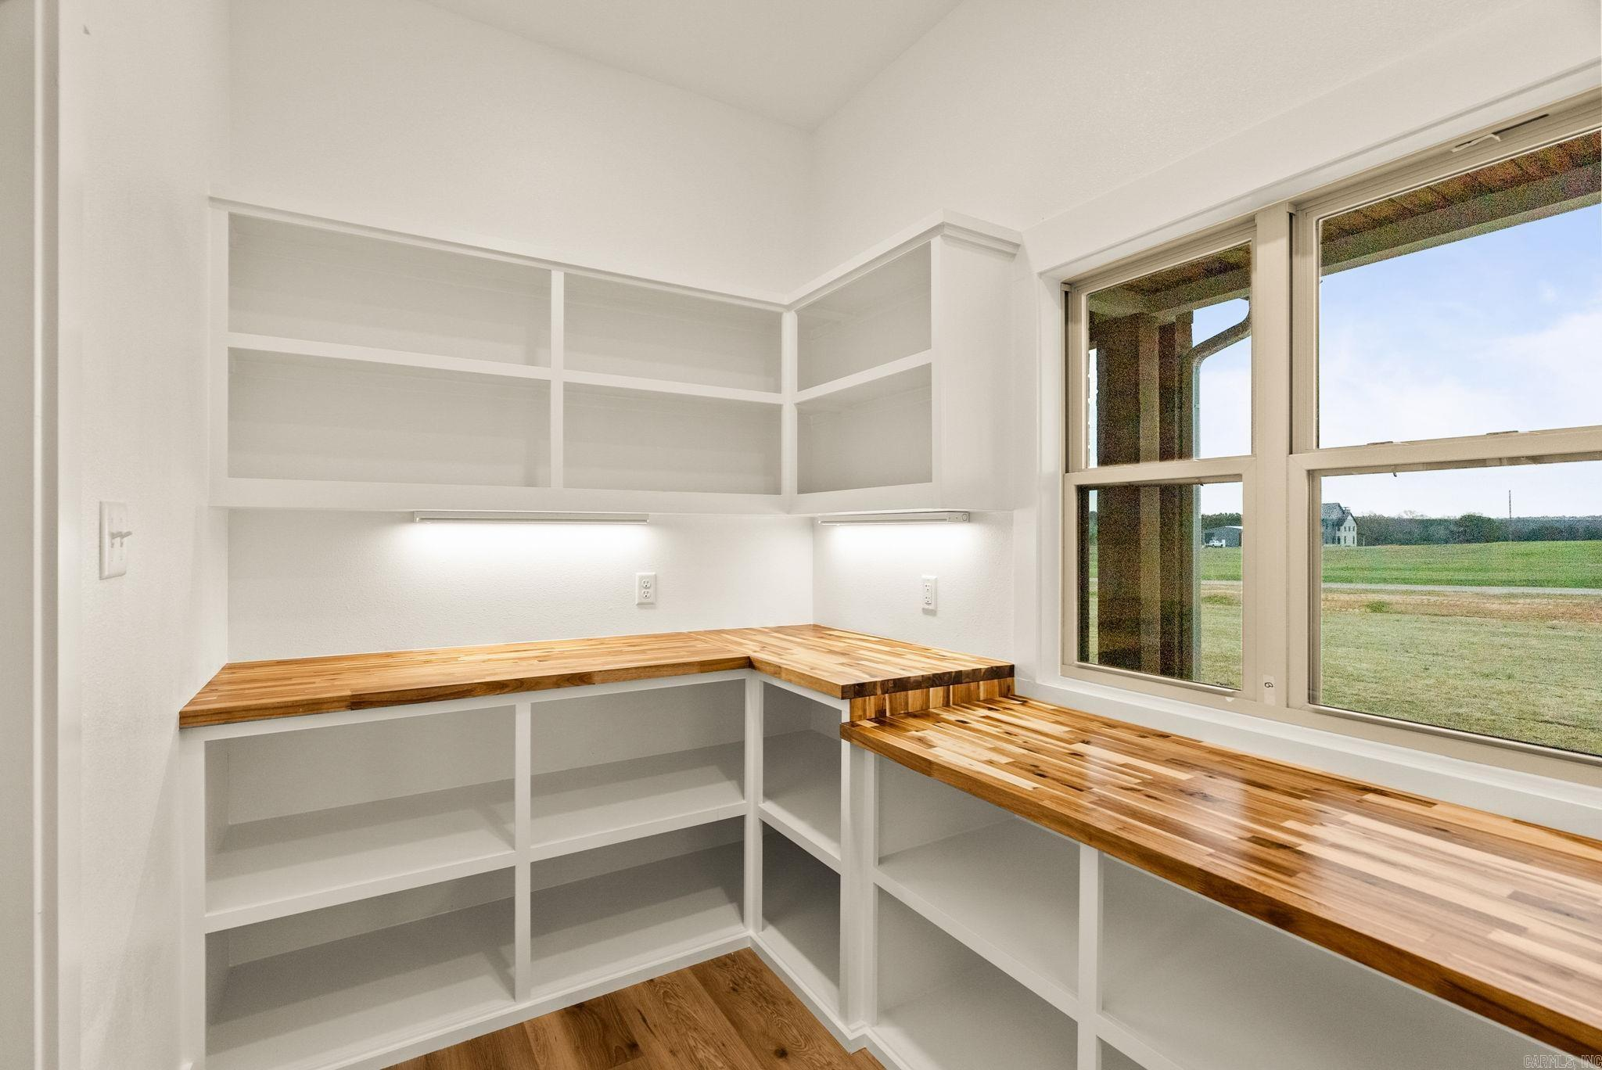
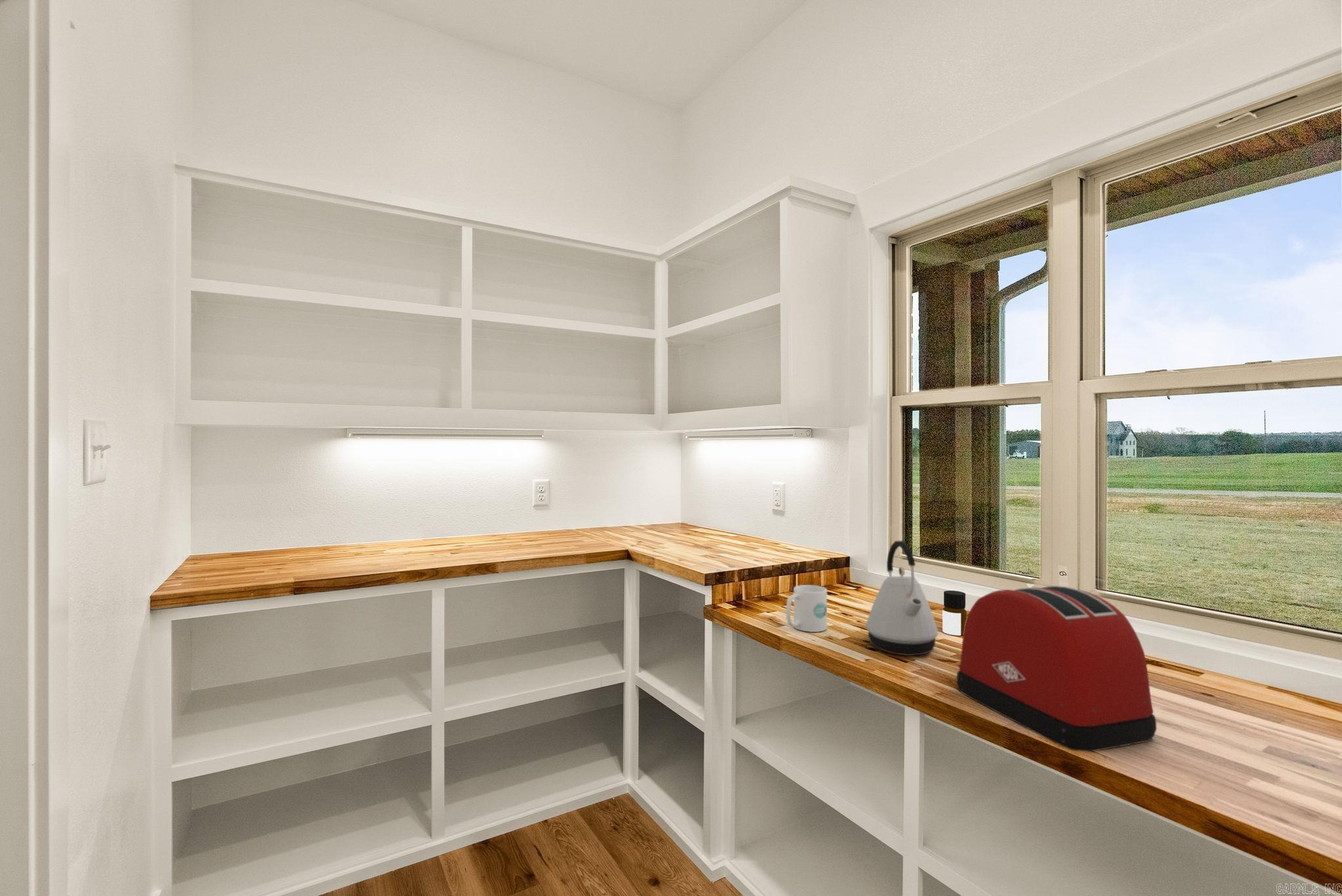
+ toaster [956,585,1157,752]
+ bottle [942,590,967,636]
+ mug [786,584,828,633]
+ kettle [865,540,938,656]
